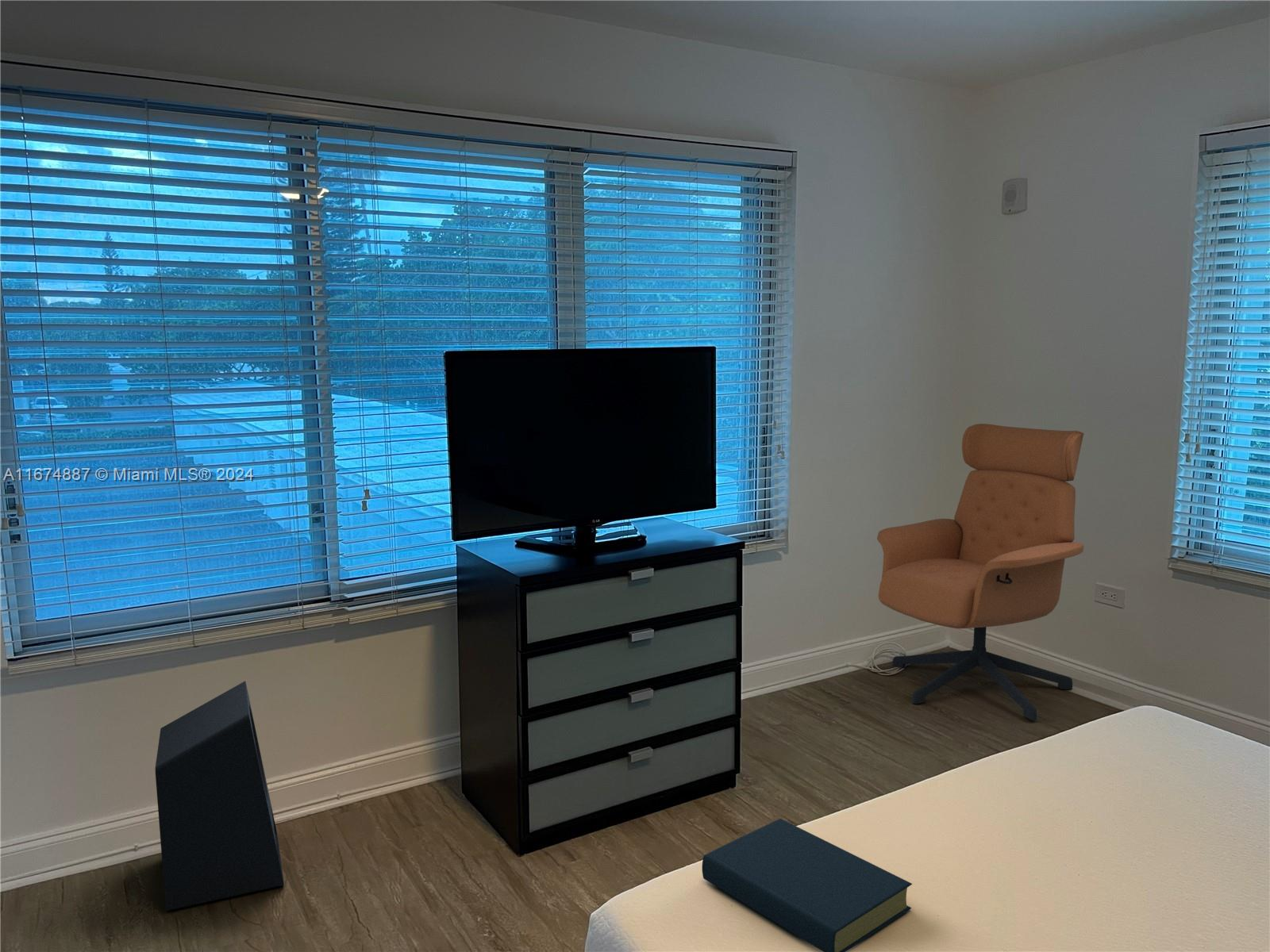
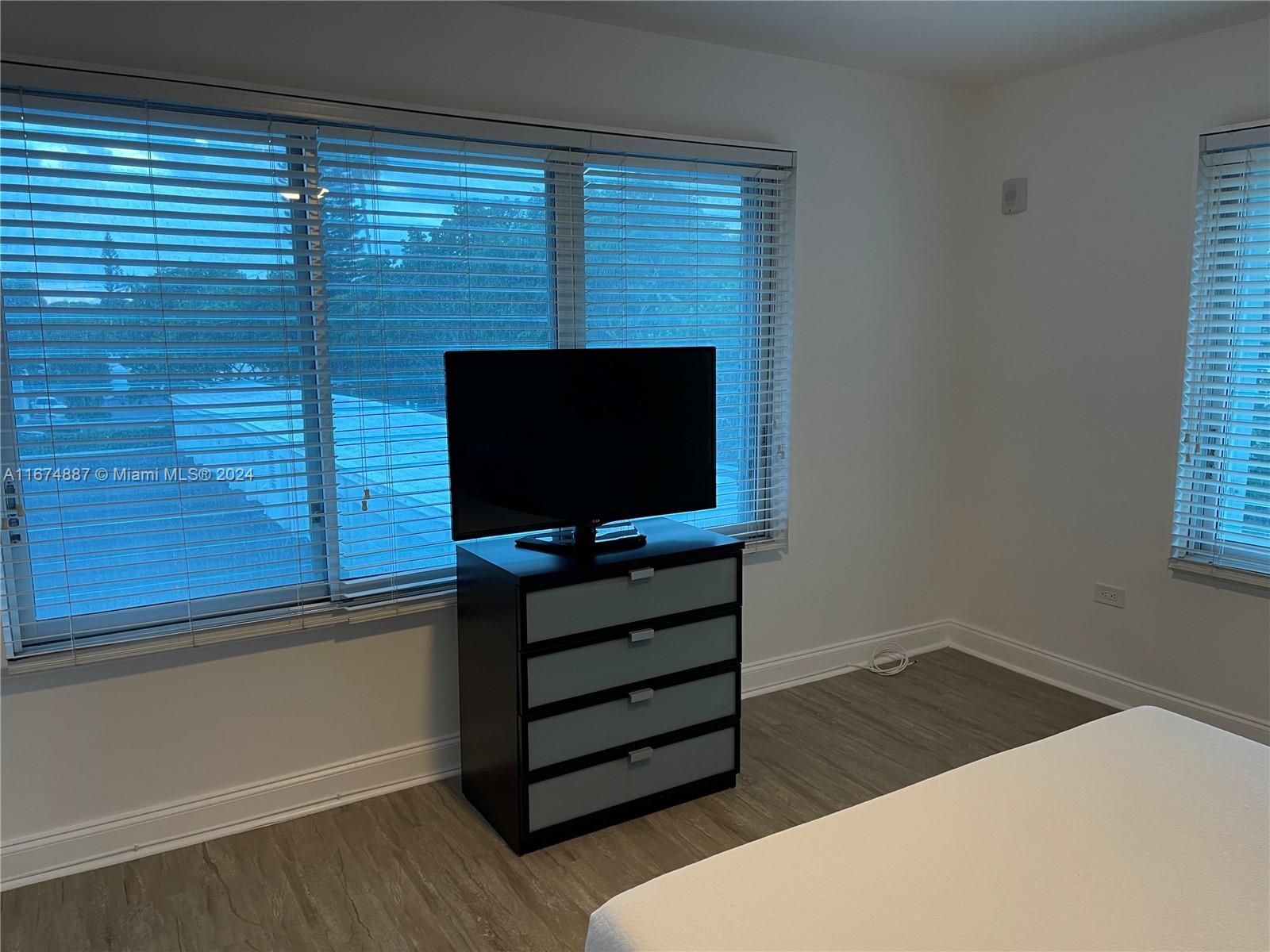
- armchair [876,423,1084,721]
- hardback book [702,818,913,952]
- speaker [155,680,285,912]
